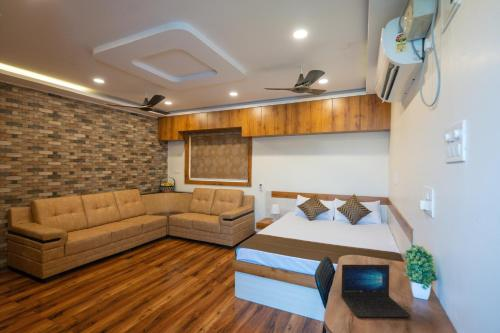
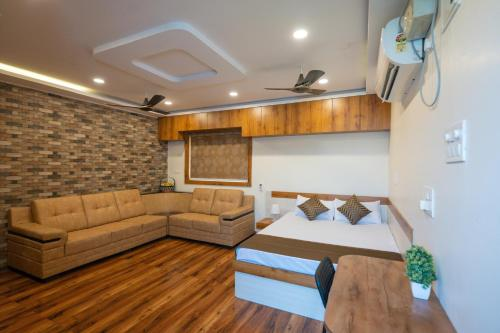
- laptop [340,264,411,318]
